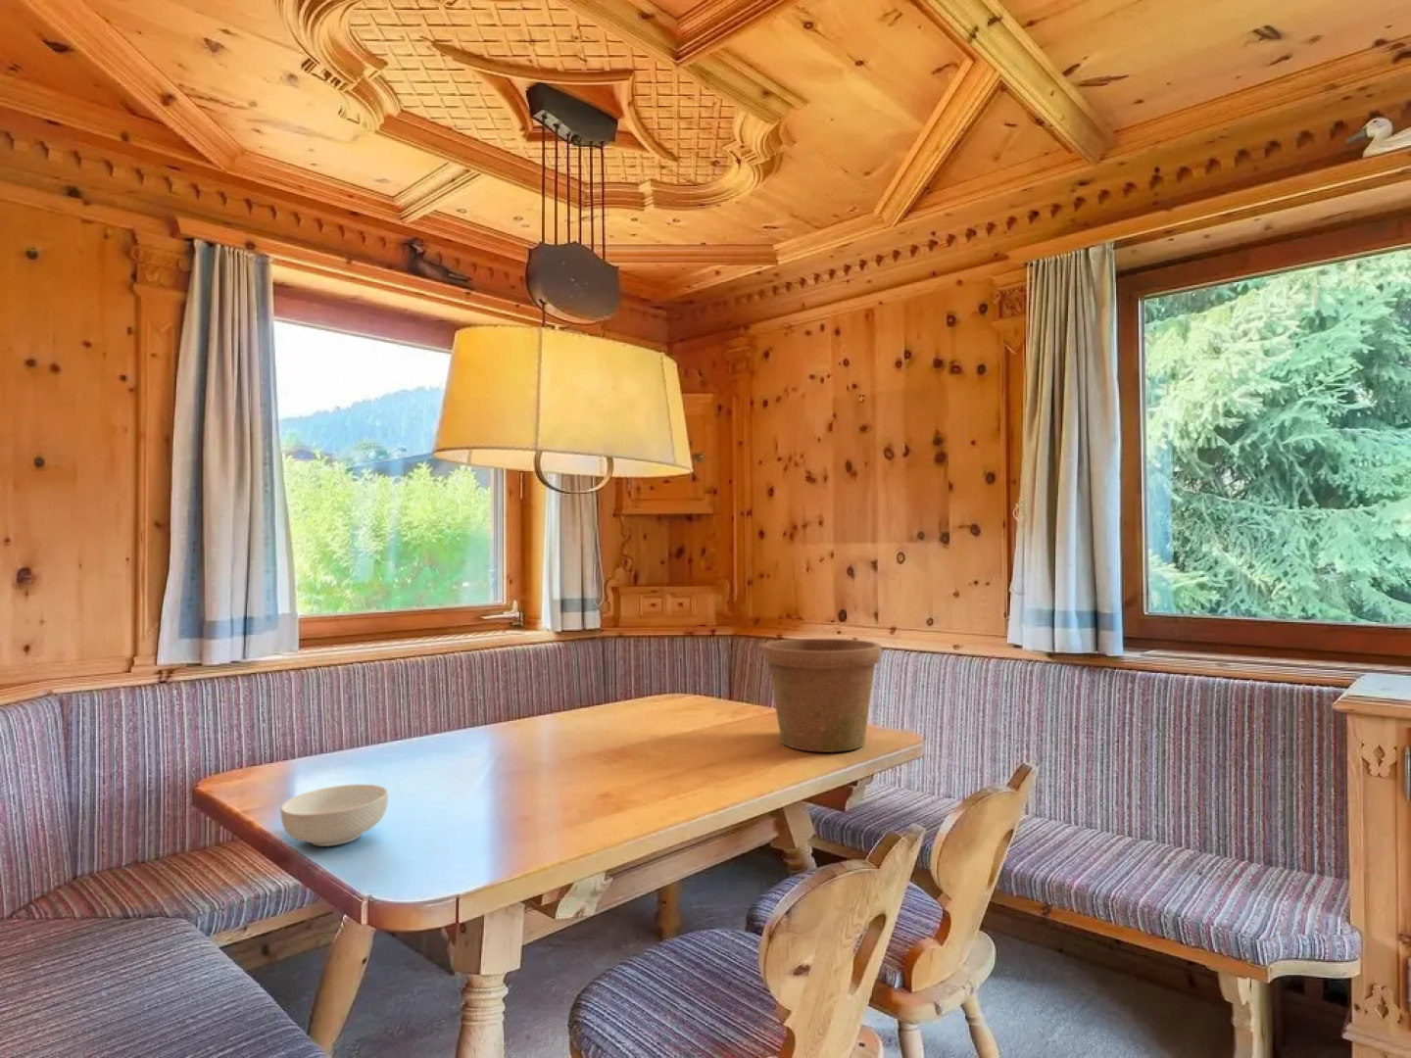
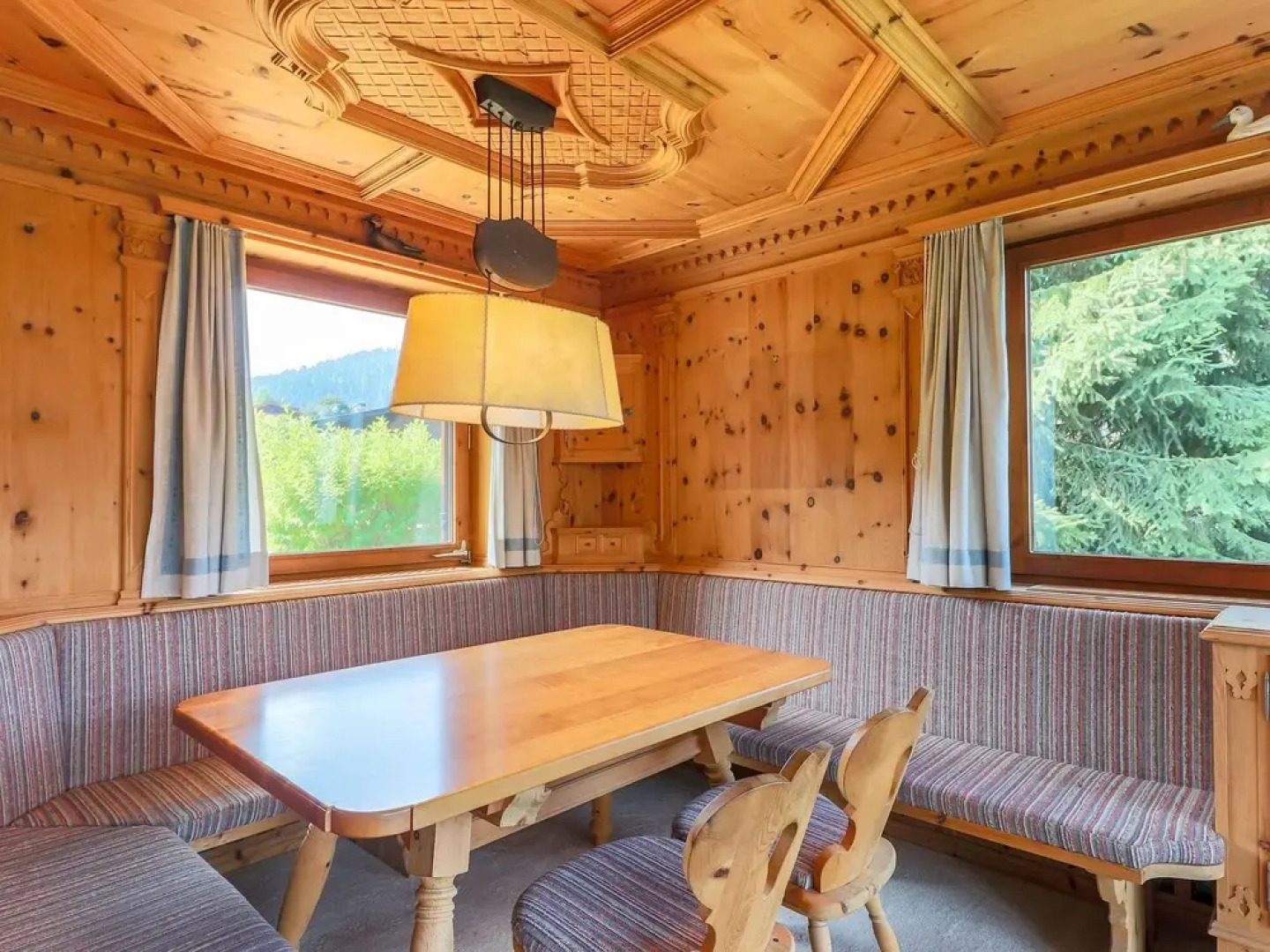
- flower pot [760,638,883,753]
- cereal bowl [280,783,389,847]
